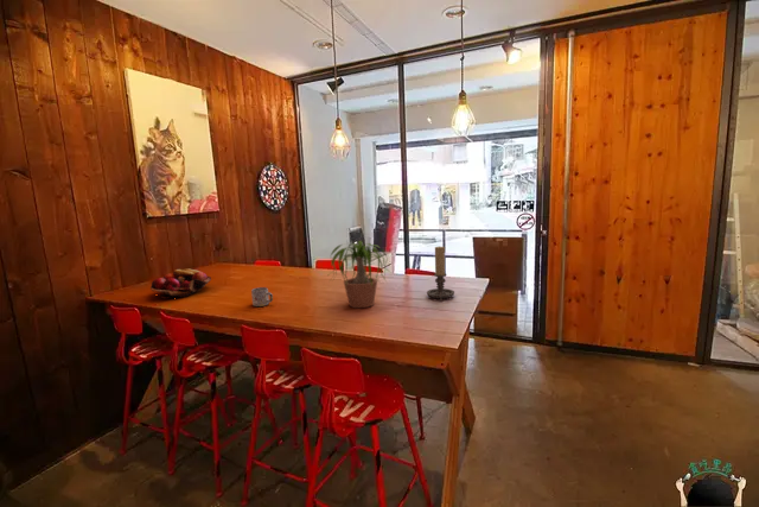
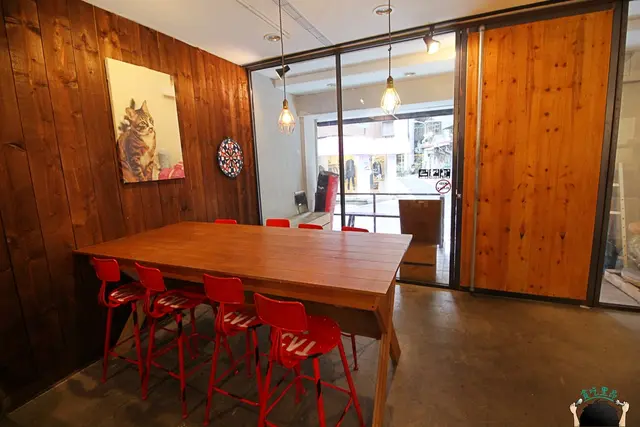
- candle holder [426,245,455,302]
- potted plant [329,240,394,309]
- fruit basket [149,268,212,299]
- mug [250,286,274,308]
